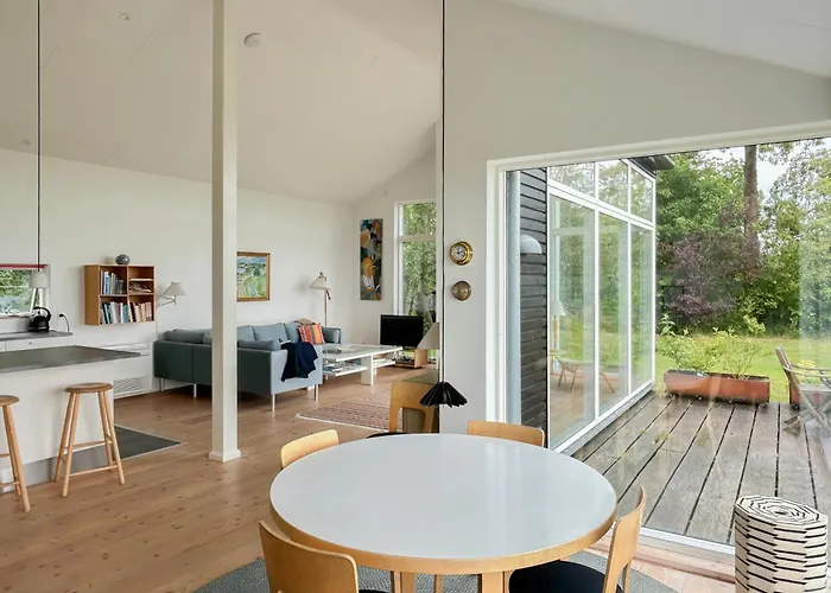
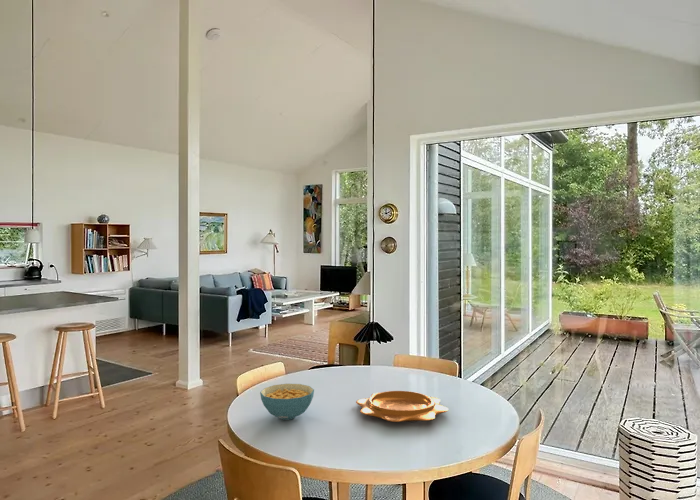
+ cereal bowl [259,383,315,421]
+ decorative bowl [355,390,449,423]
